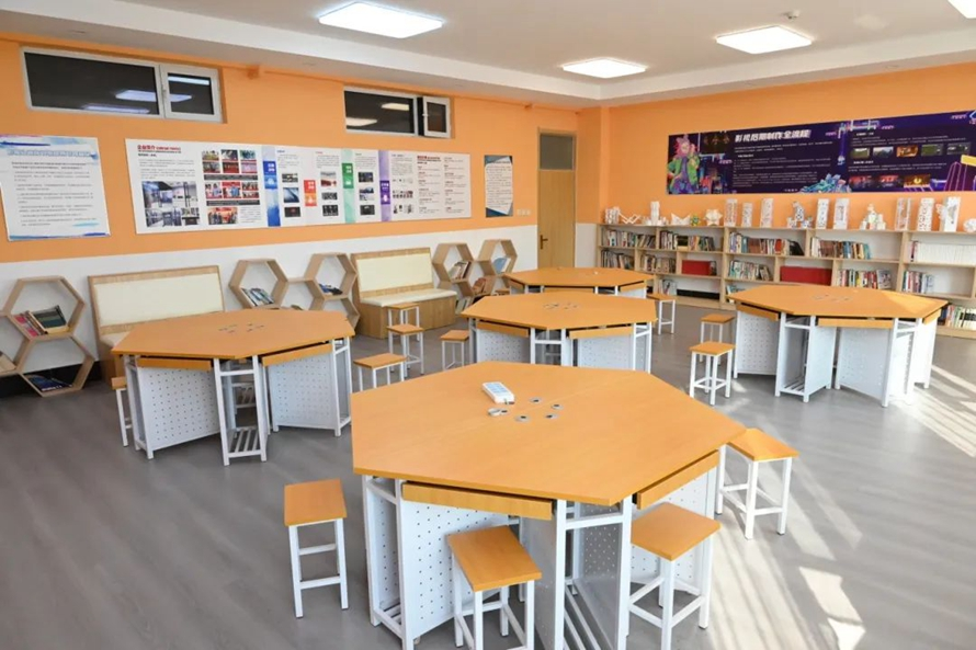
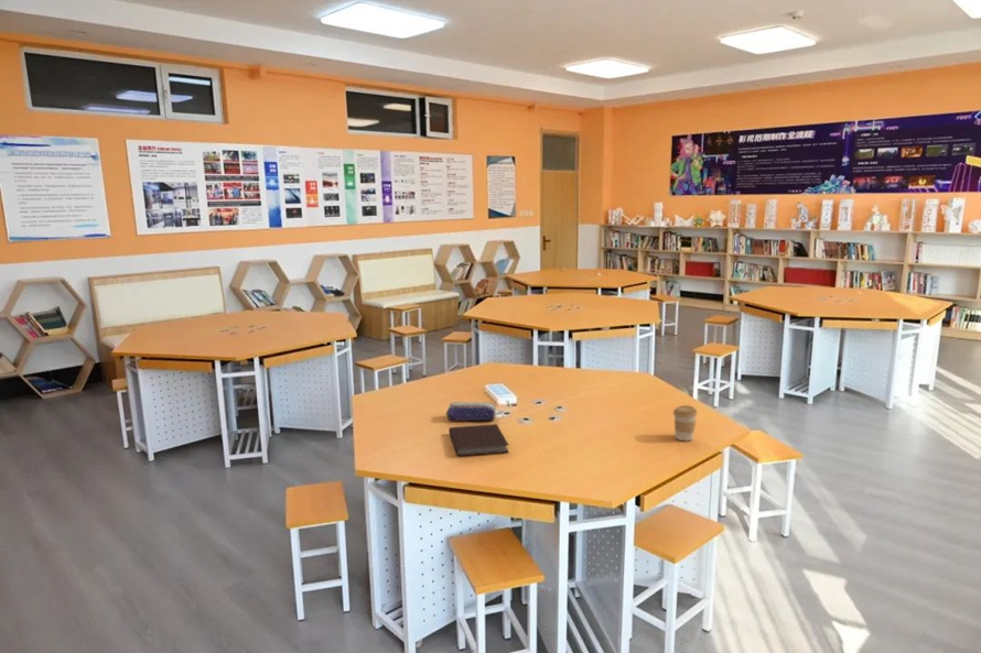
+ coffee cup [672,404,699,442]
+ notebook [448,423,510,457]
+ pencil case [445,401,497,422]
